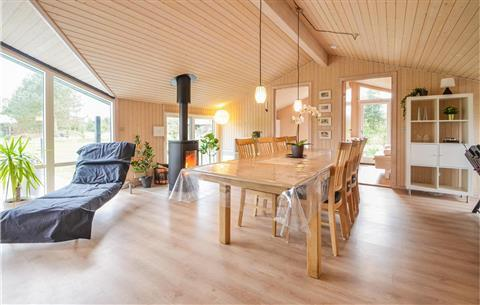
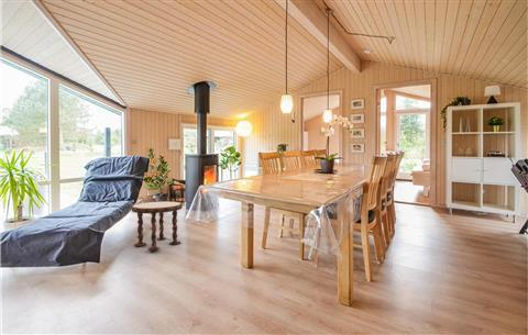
+ side table [130,200,184,252]
